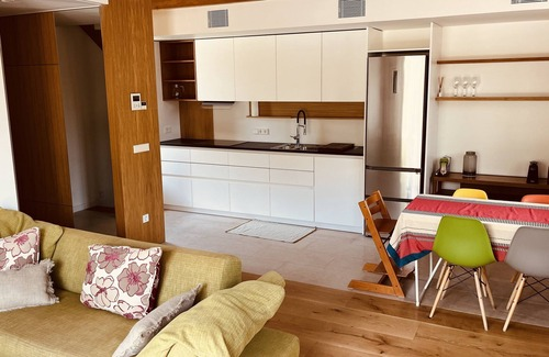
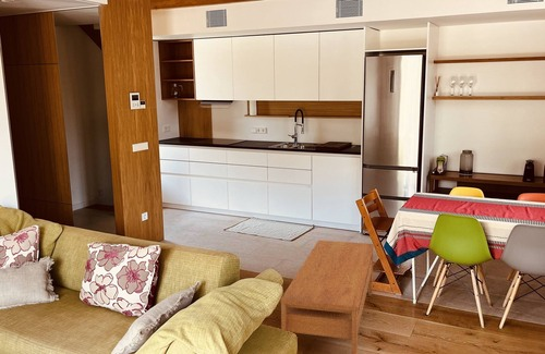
+ coffee table [279,240,375,354]
